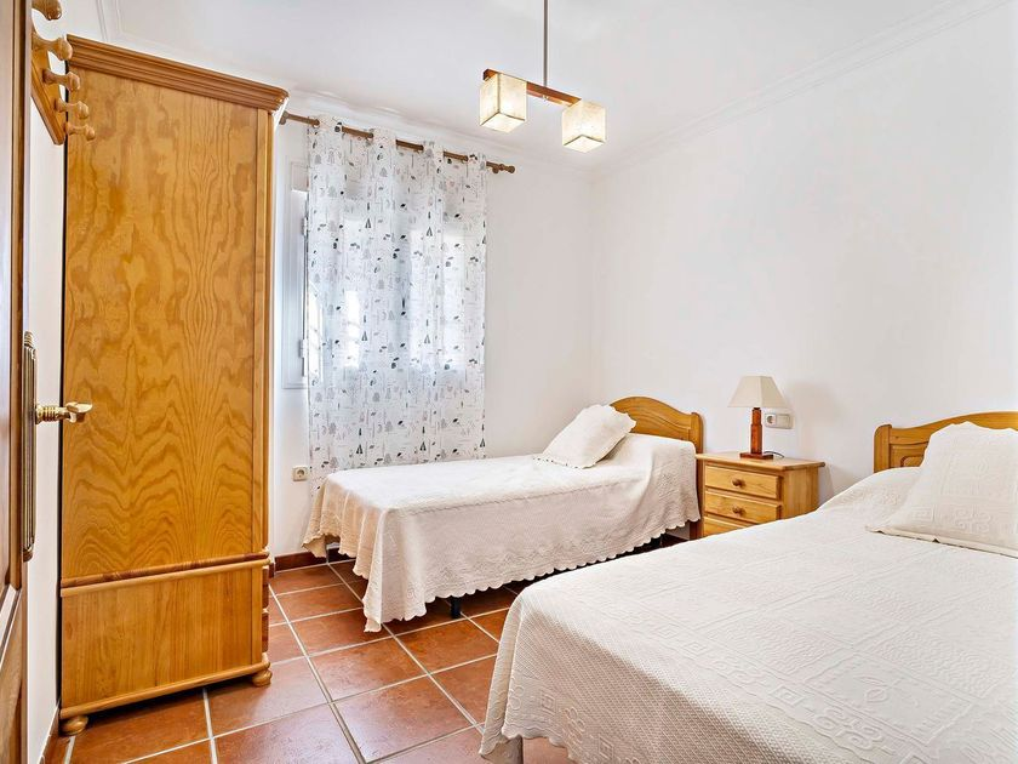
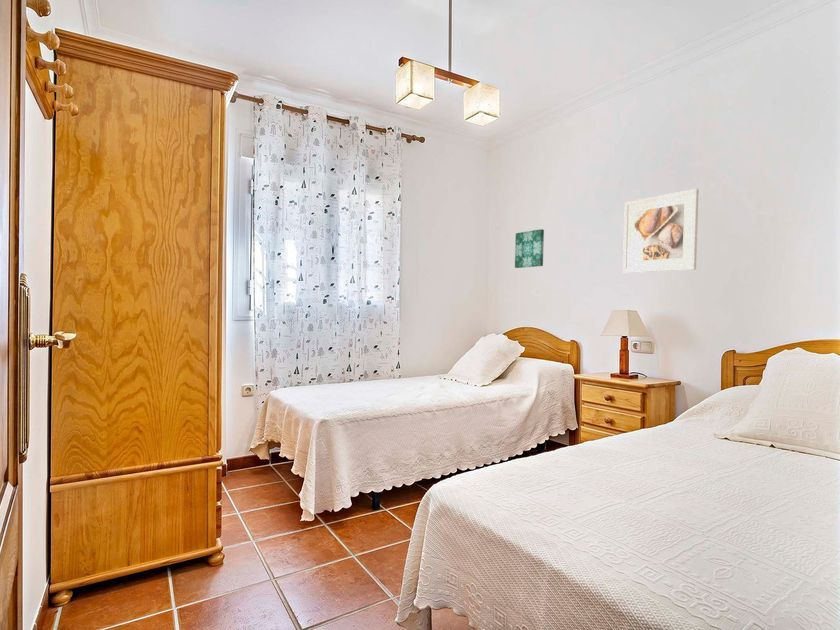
+ wall art [514,228,545,269]
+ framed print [622,188,700,274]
